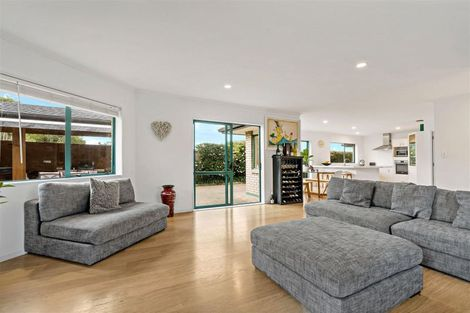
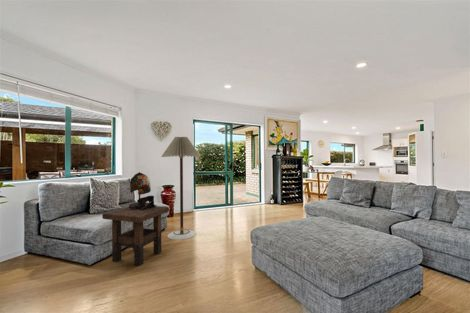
+ table lamp [127,171,158,210]
+ side table [101,205,170,267]
+ floor lamp [160,136,202,241]
